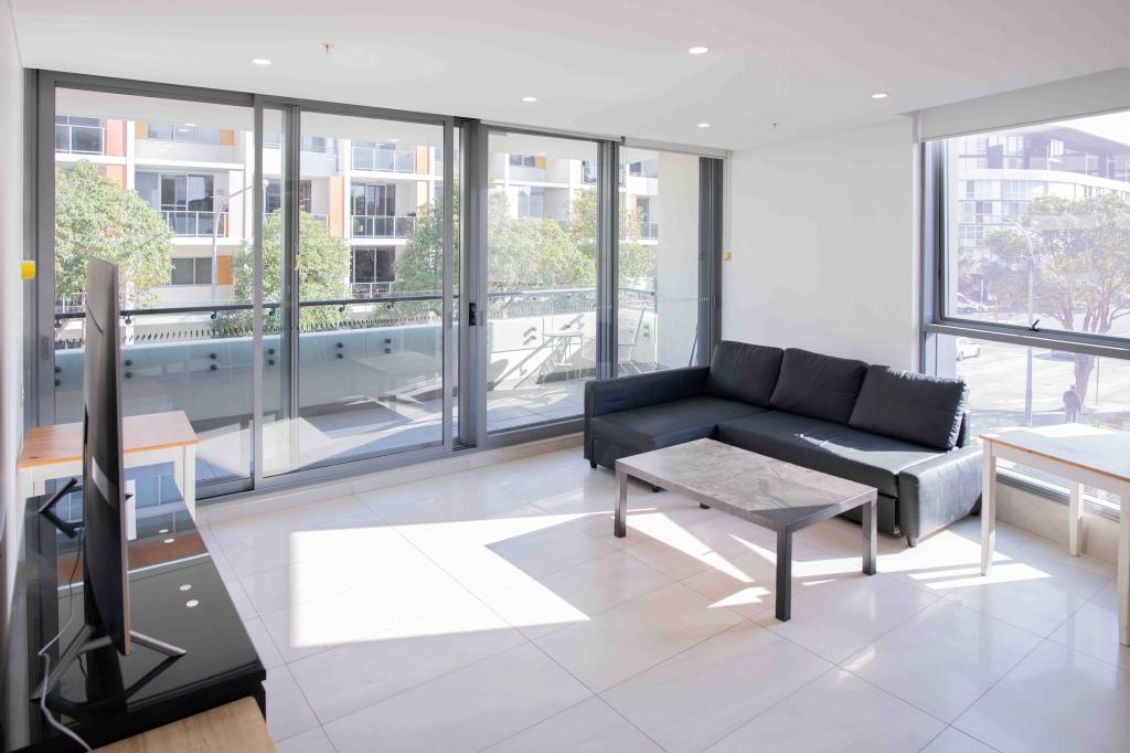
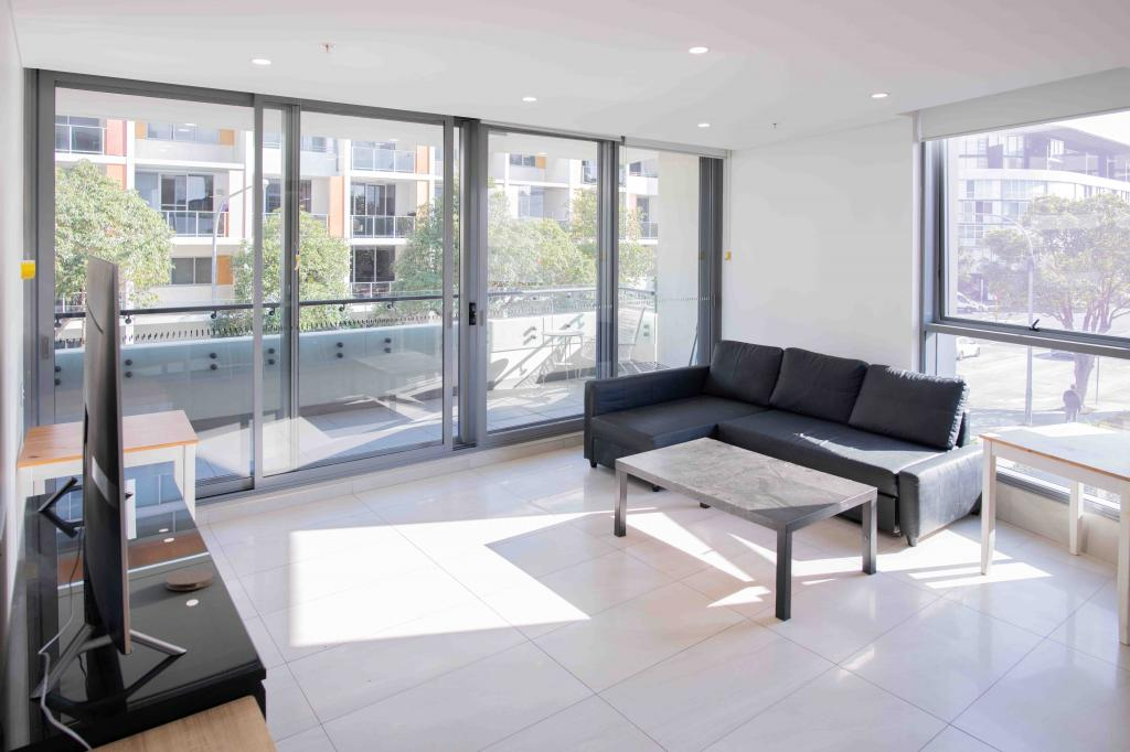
+ coaster [164,569,215,591]
